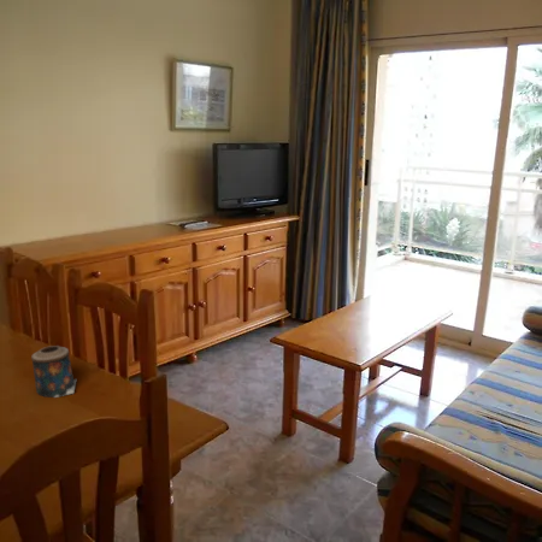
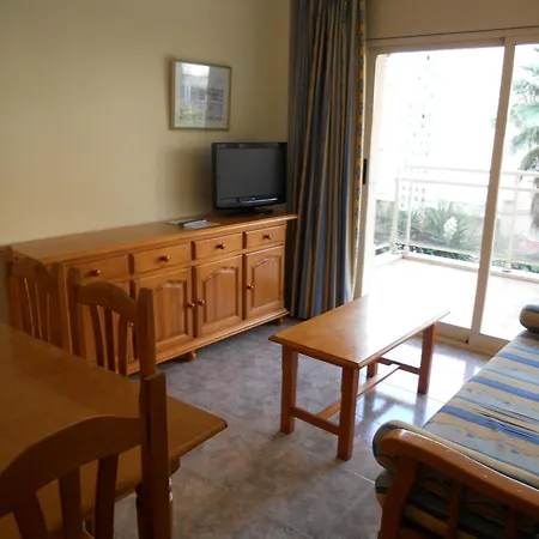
- candle [30,344,77,399]
